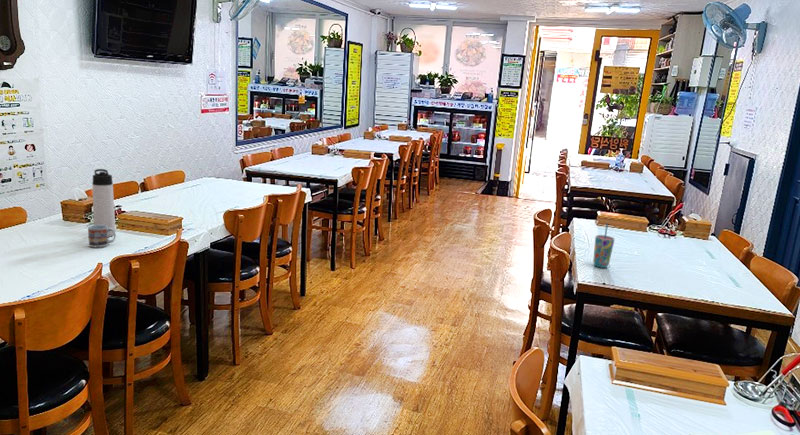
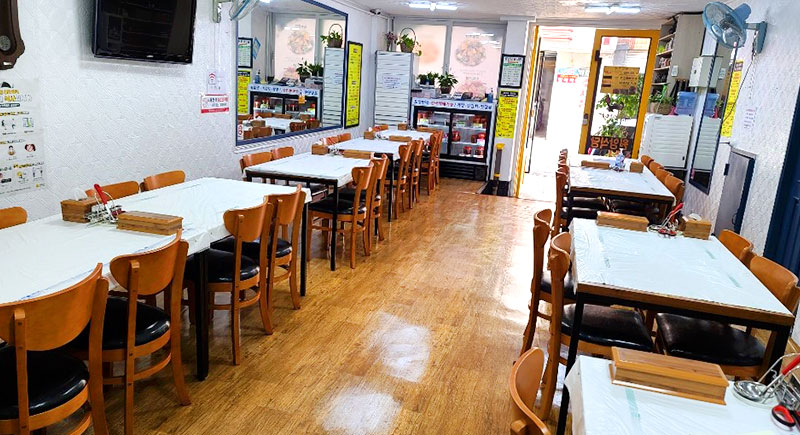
- cup [592,222,616,269]
- cup [87,224,117,248]
- thermos bottle [91,168,116,238]
